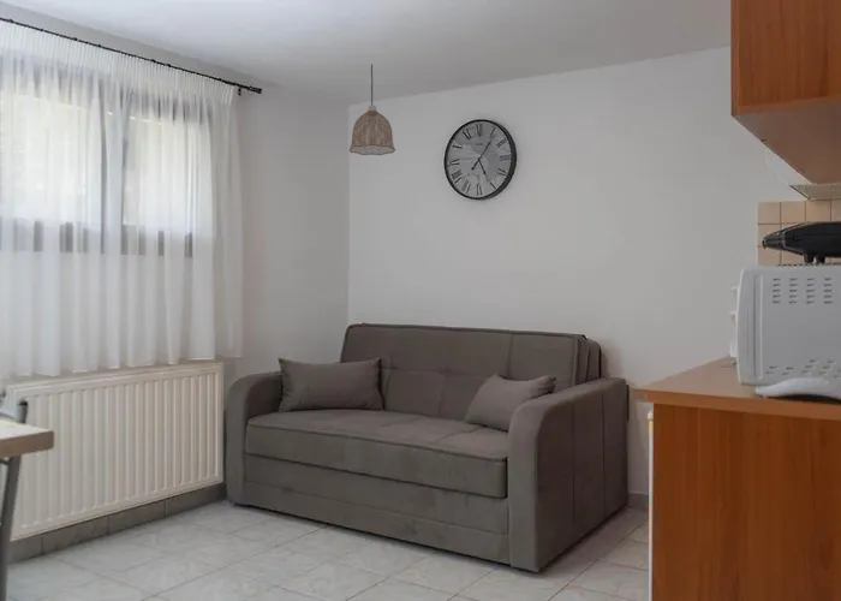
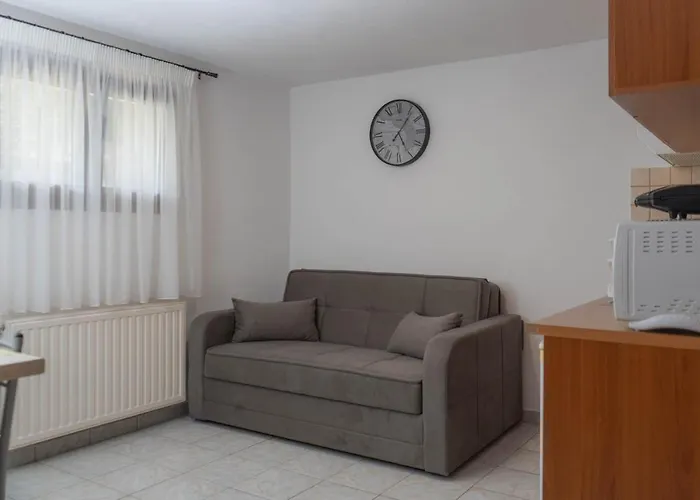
- pendant lamp [348,64,396,156]
